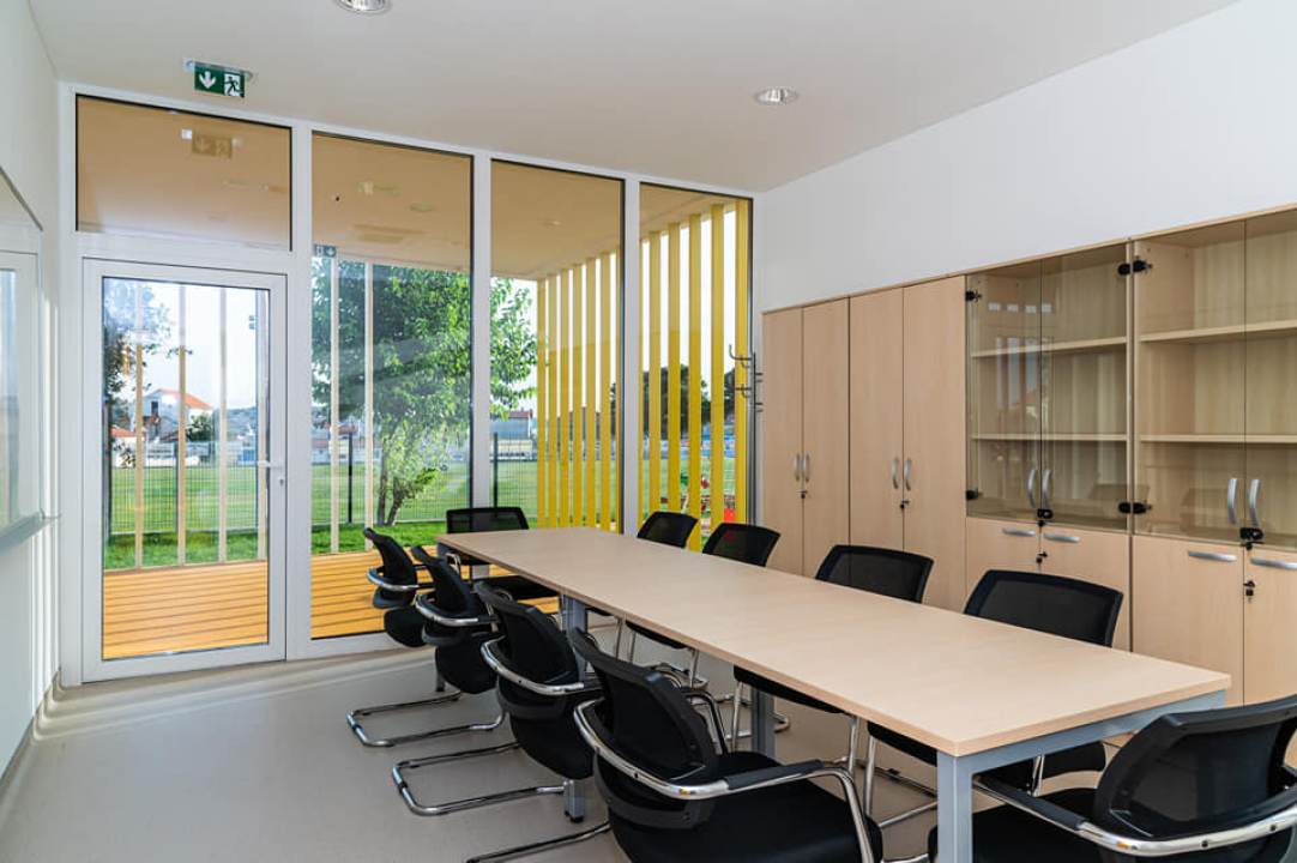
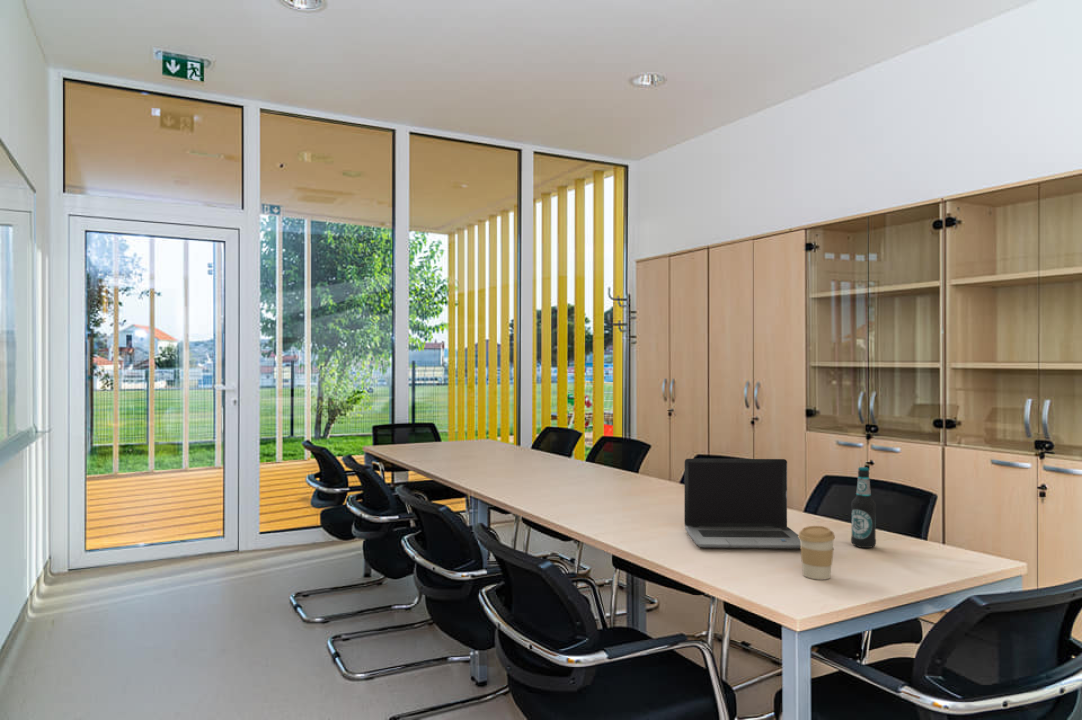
+ laptop computer [683,458,801,550]
+ bottle [850,466,877,549]
+ coffee cup [798,525,836,581]
